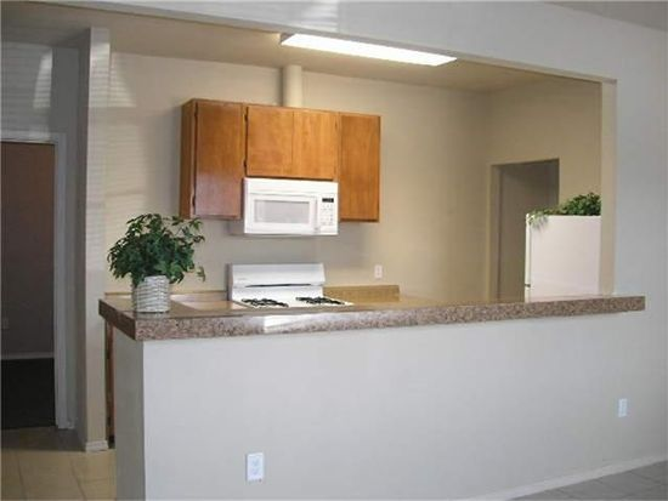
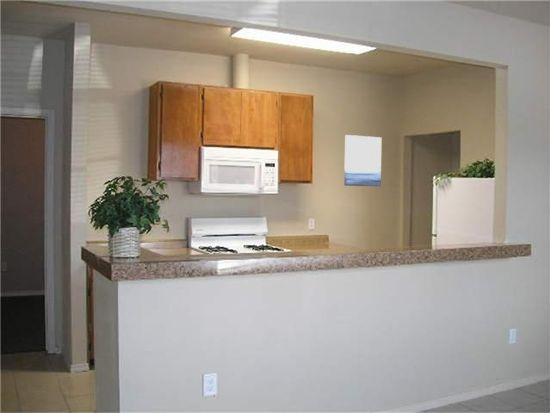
+ wall art [343,134,382,187]
